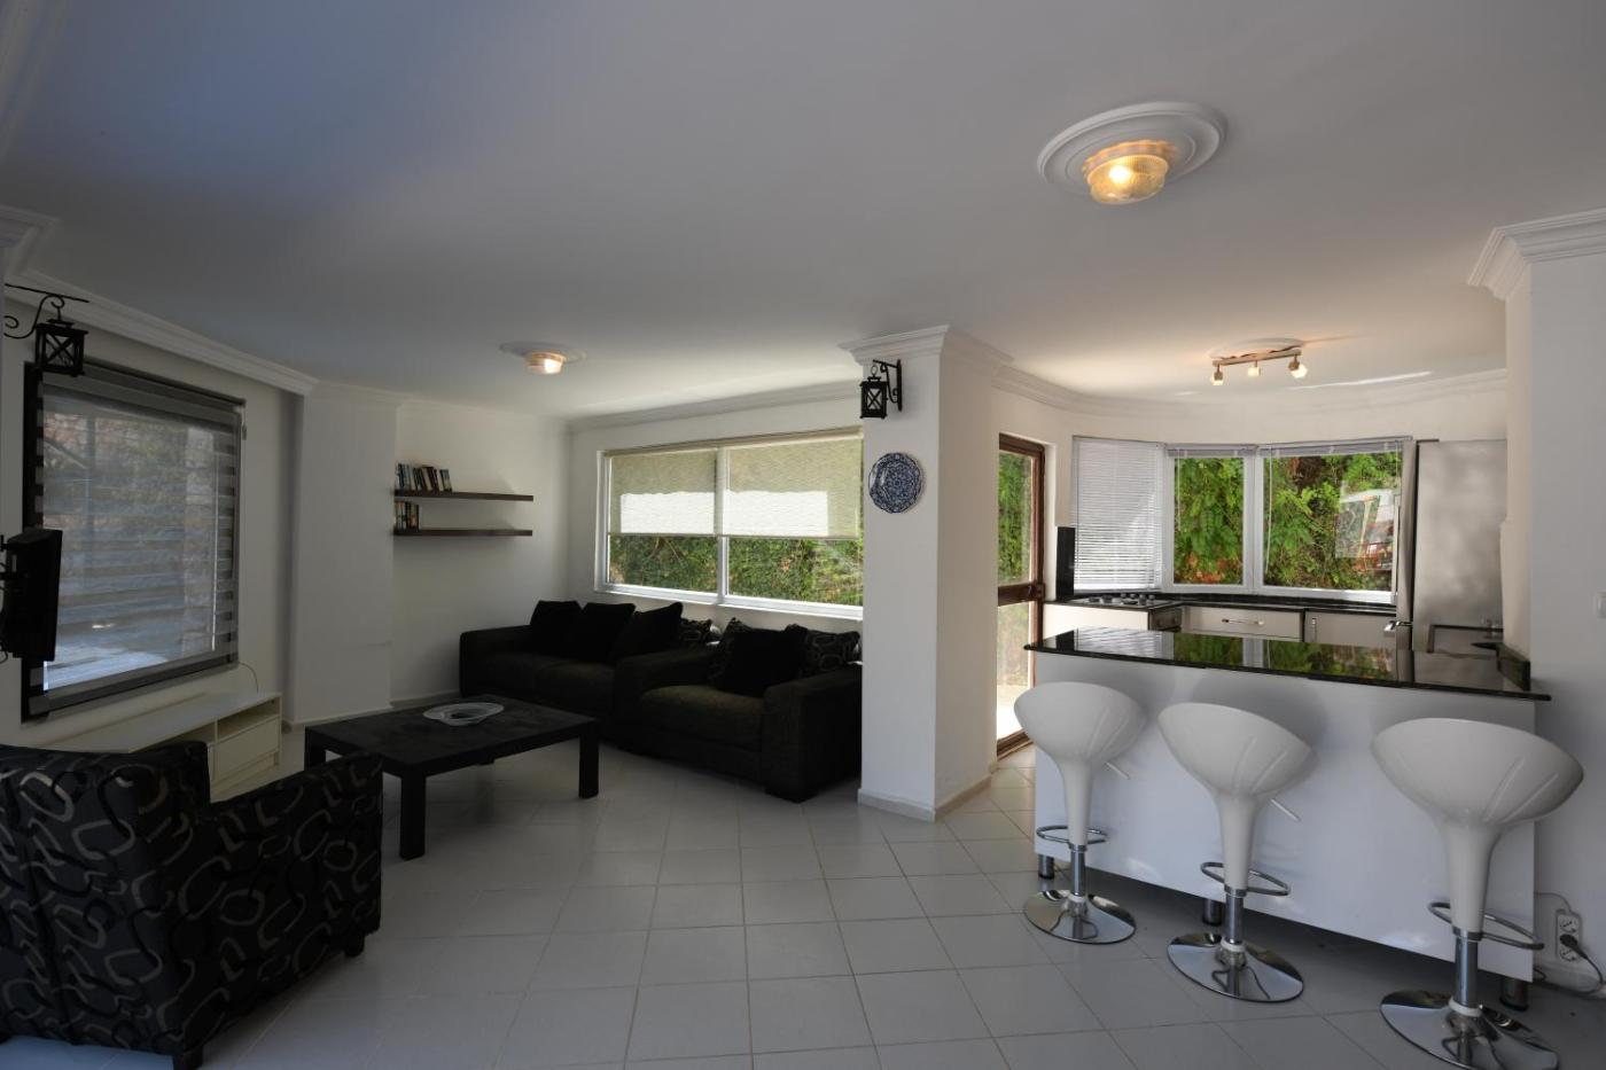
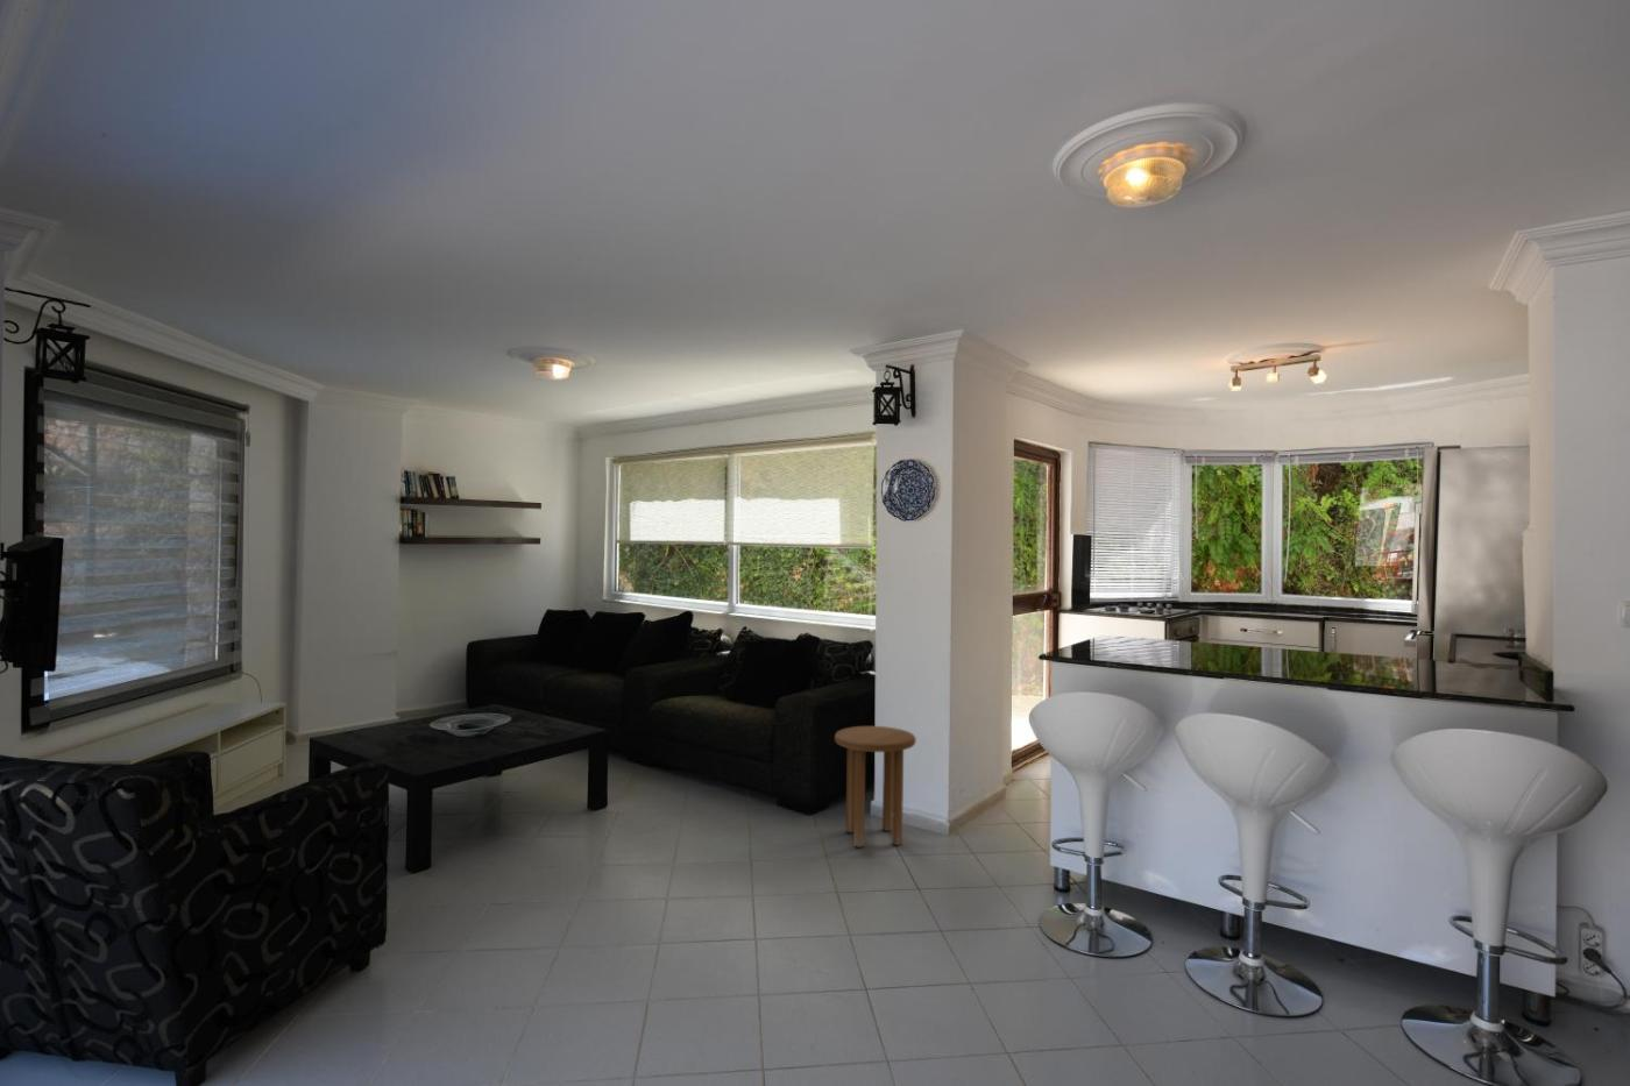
+ side table [834,725,917,848]
